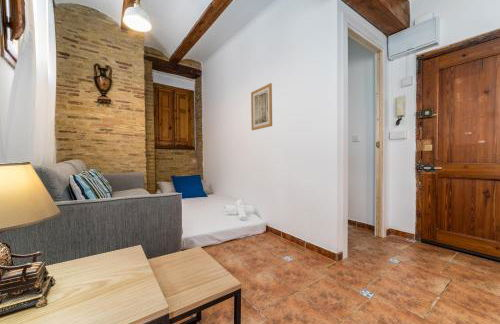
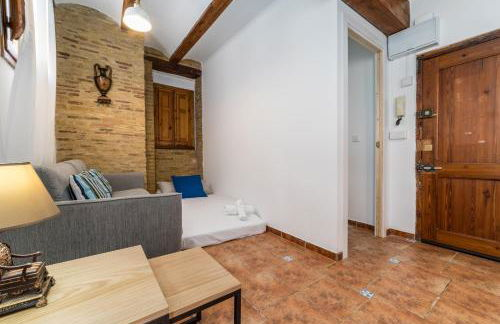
- wall art [250,82,273,131]
